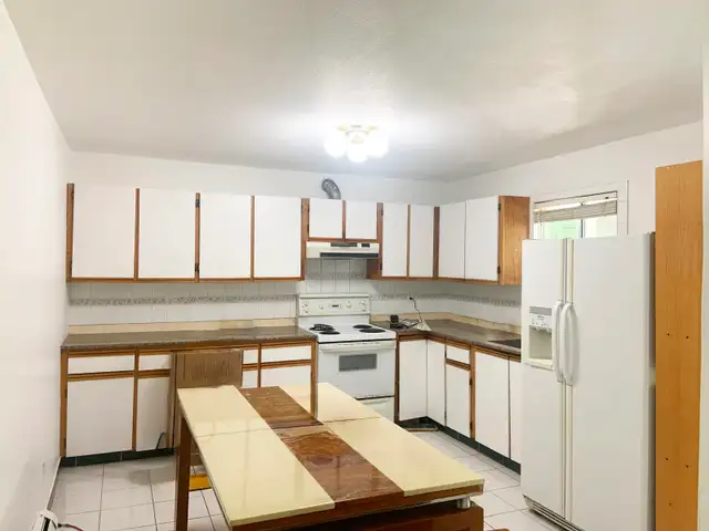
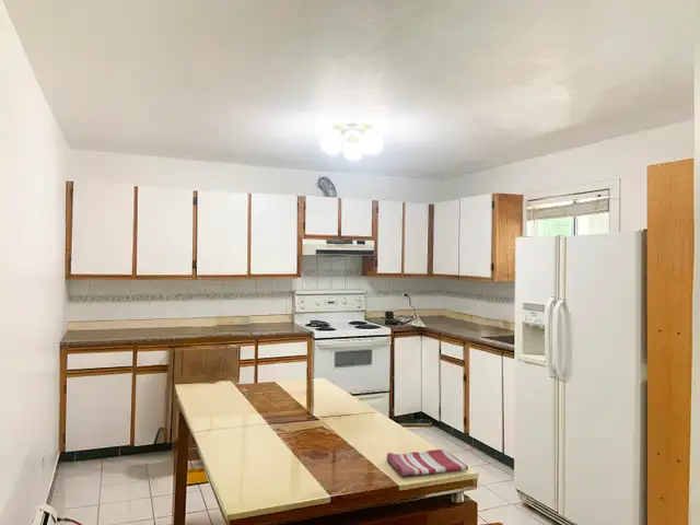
+ dish towel [386,448,469,477]
